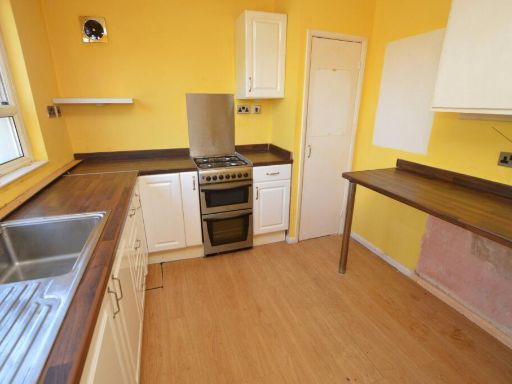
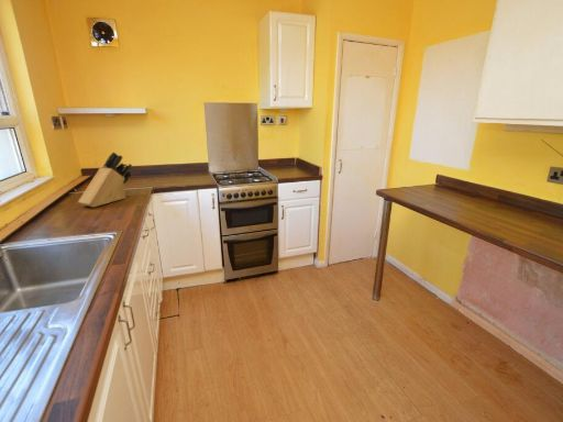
+ knife block [77,151,134,208]
